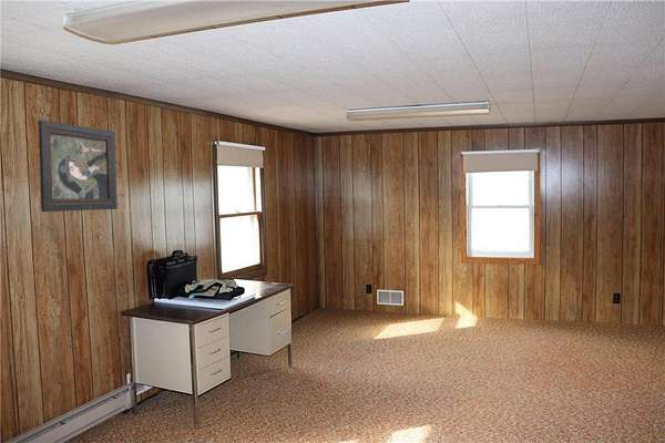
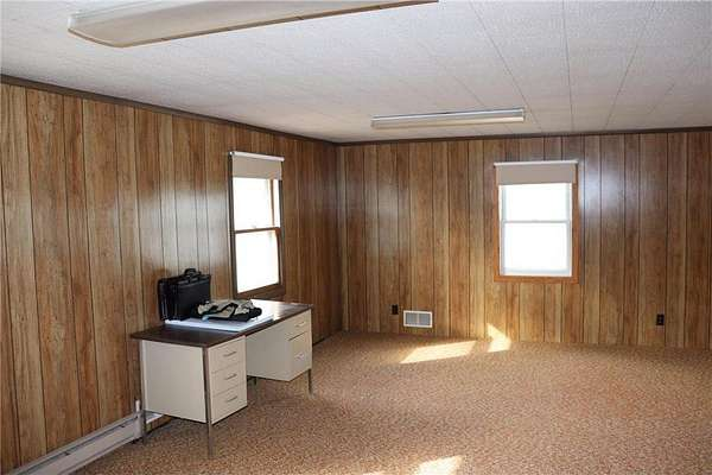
- framed painting [37,119,119,213]
